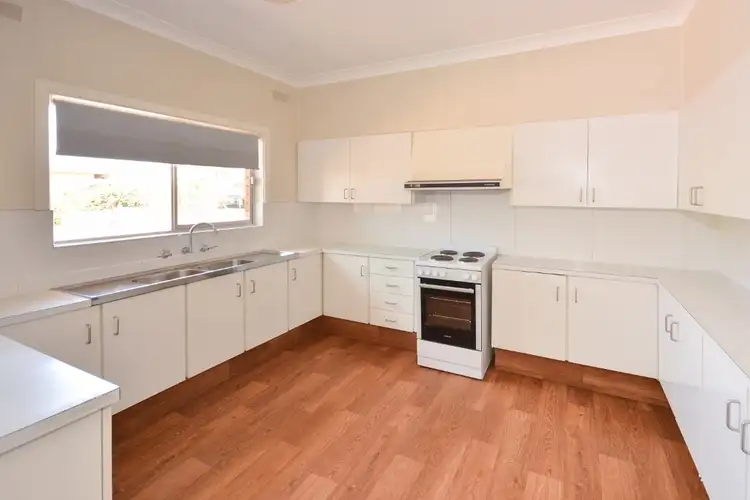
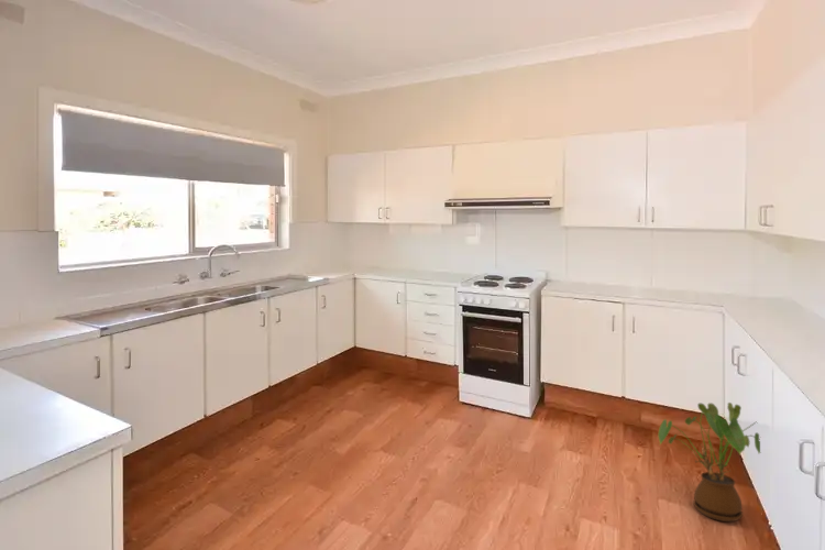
+ house plant [658,402,761,522]
